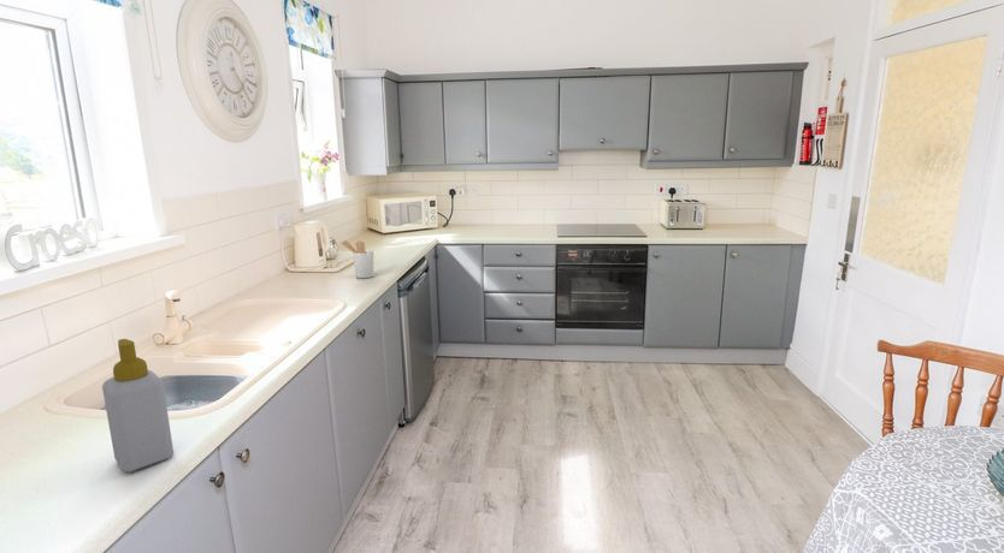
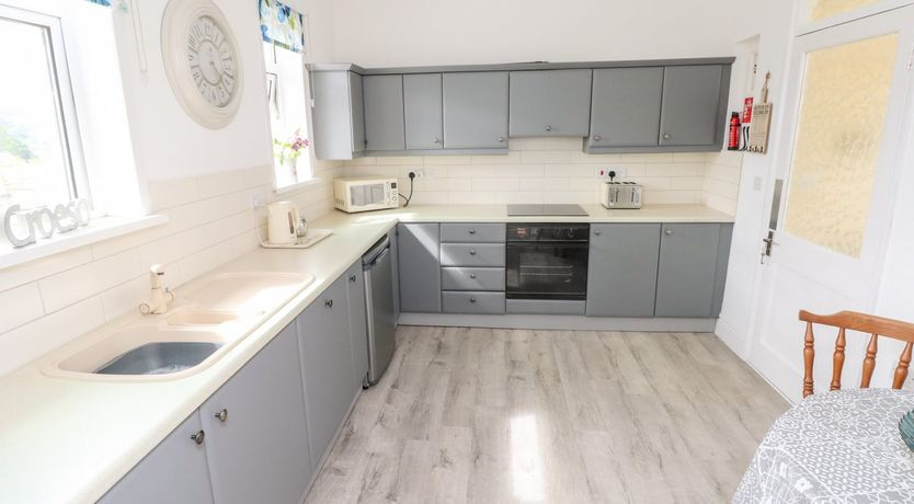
- soap bottle [101,338,175,474]
- utensil holder [341,239,374,279]
